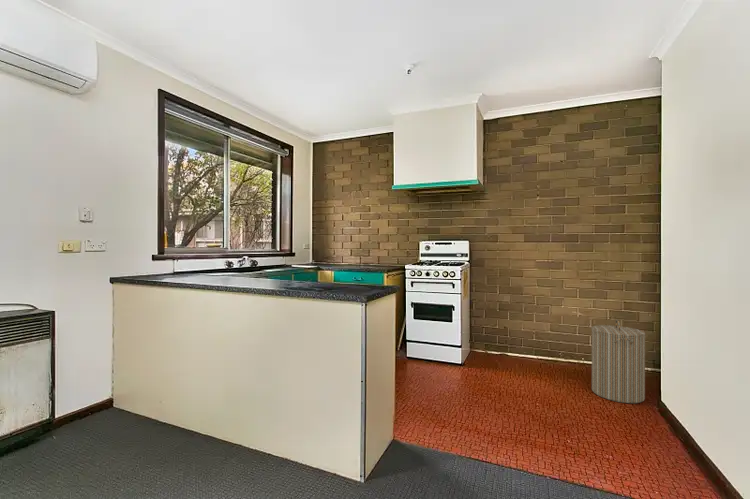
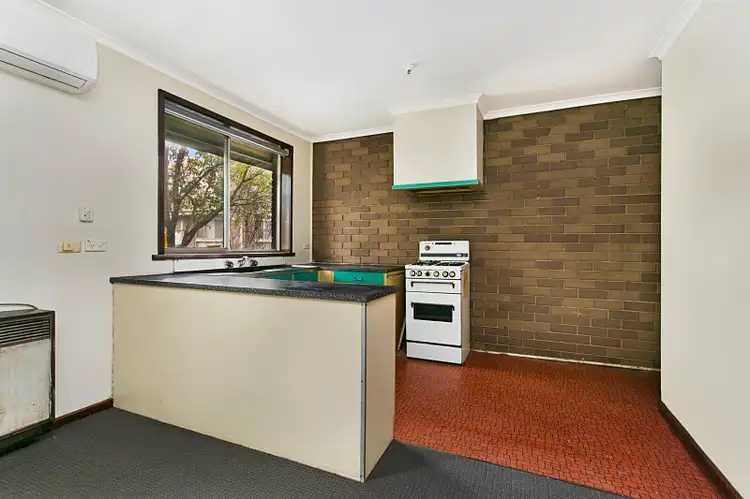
- laundry hamper [590,318,646,404]
